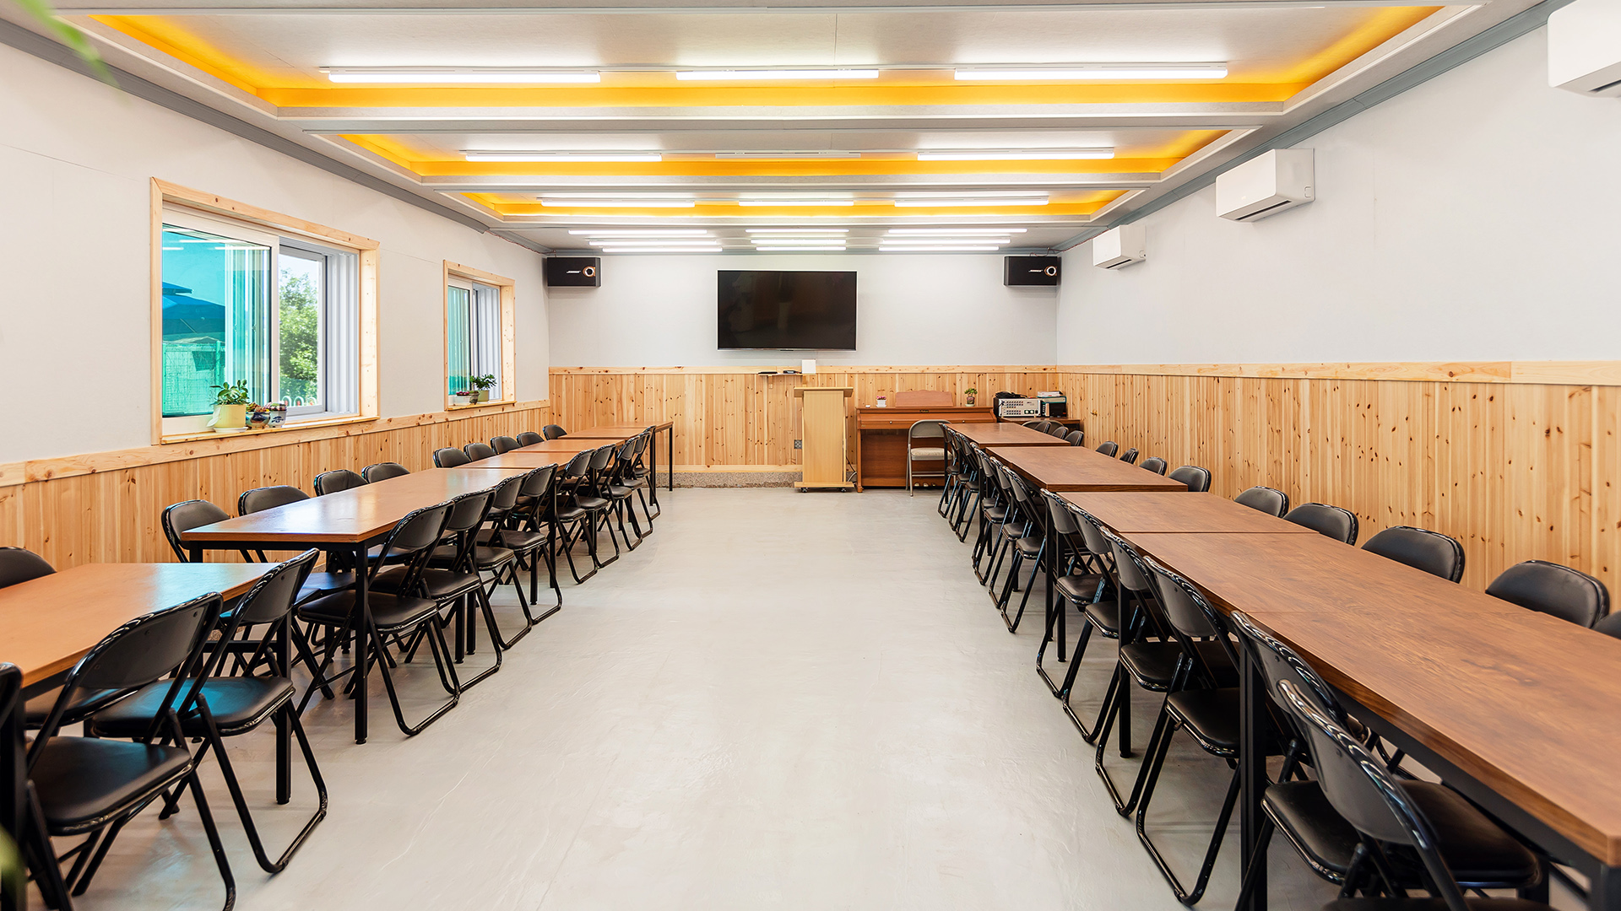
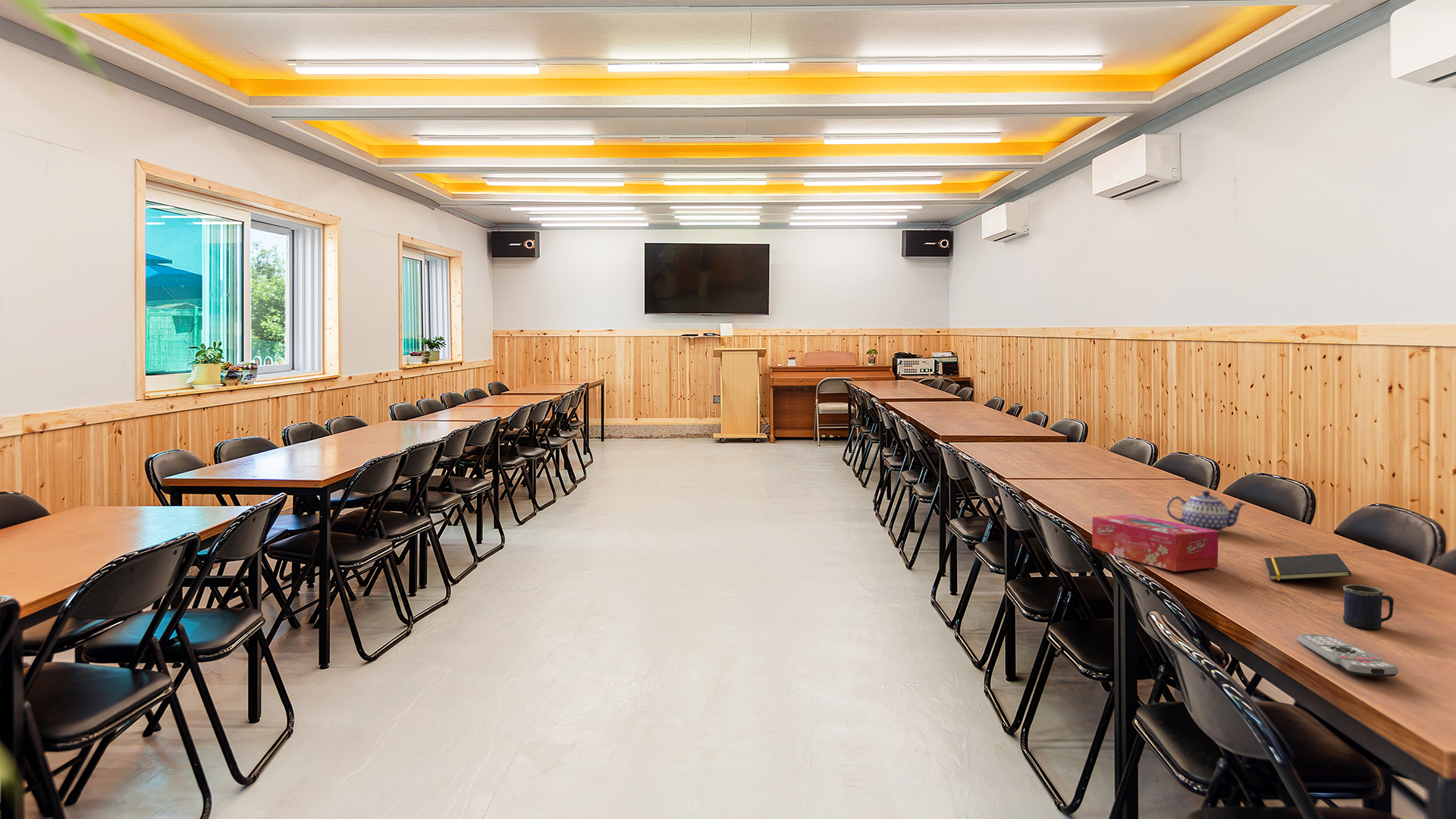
+ tissue box [1091,513,1219,573]
+ teapot [1166,490,1247,533]
+ notepad [1264,553,1352,581]
+ remote control [1297,633,1399,677]
+ mug [1342,584,1395,629]
